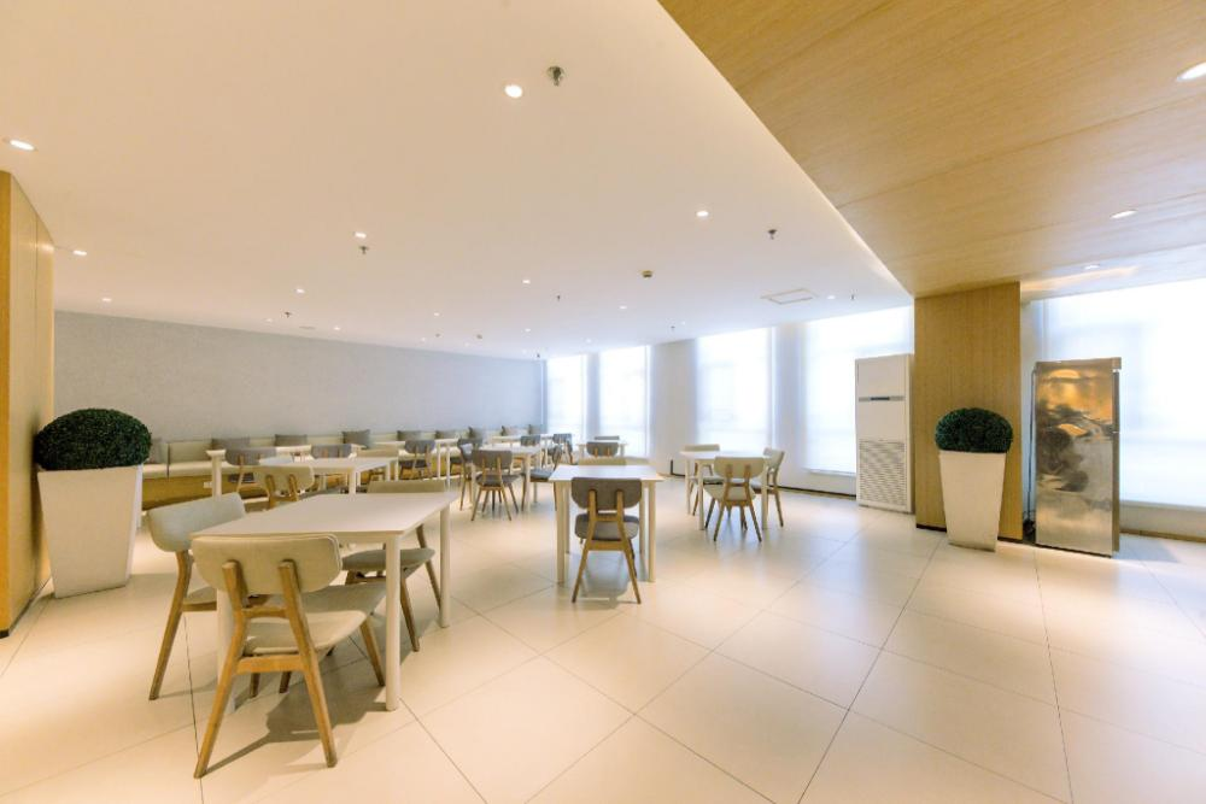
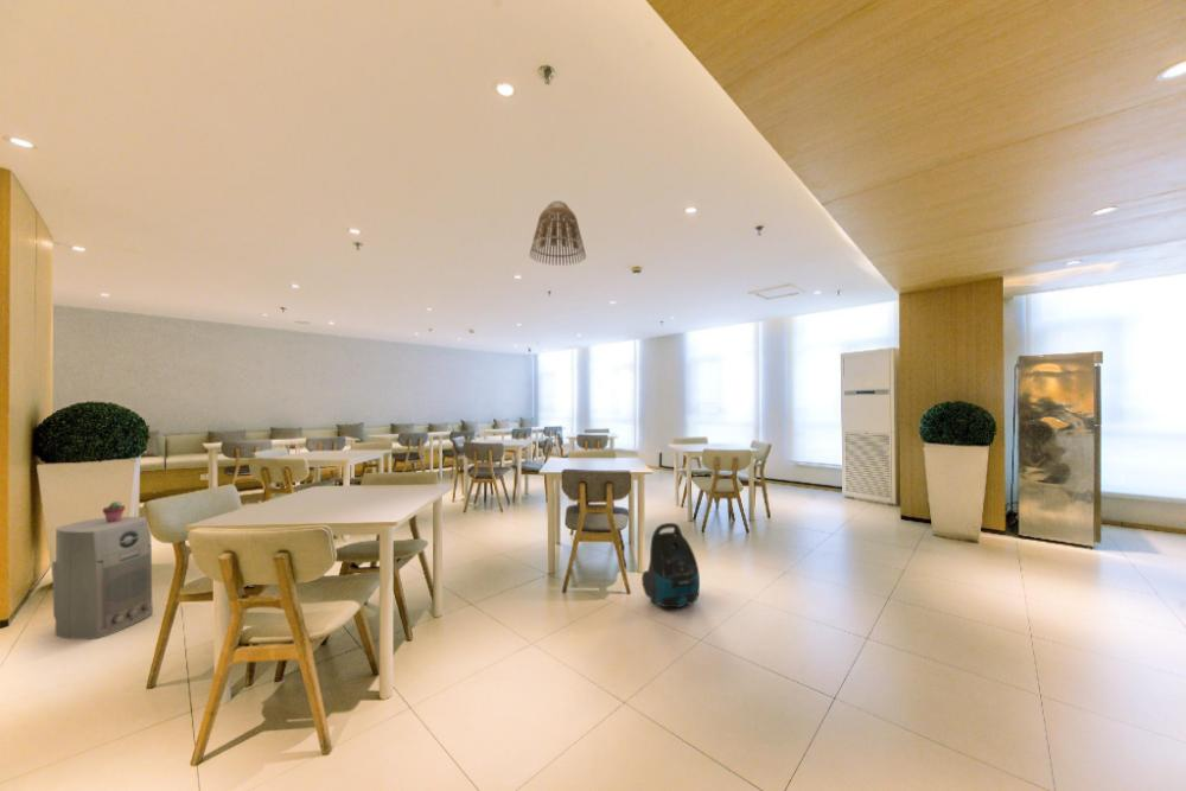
+ potted succulent [102,500,127,523]
+ vacuum cleaner [640,522,701,608]
+ lamp shade [528,199,587,267]
+ air purifier [51,516,154,640]
